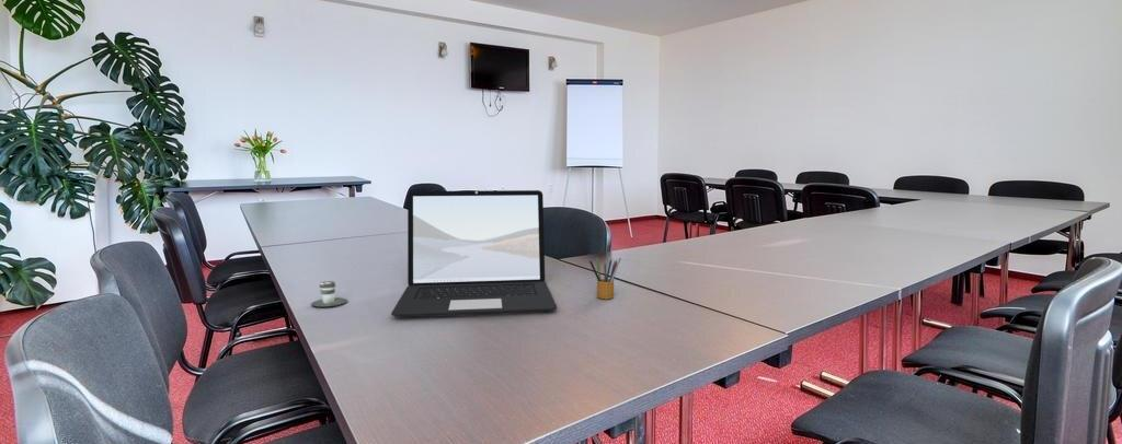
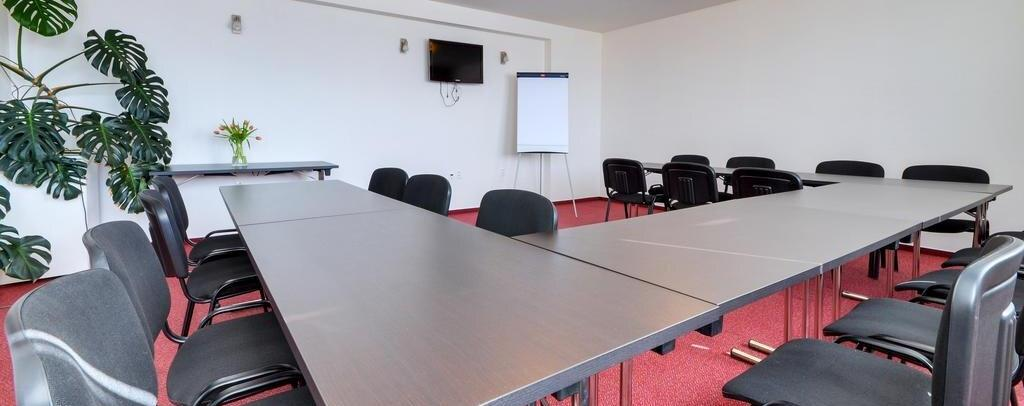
- coffee cup [310,280,348,308]
- pencil box [588,257,622,300]
- laptop [390,189,558,317]
